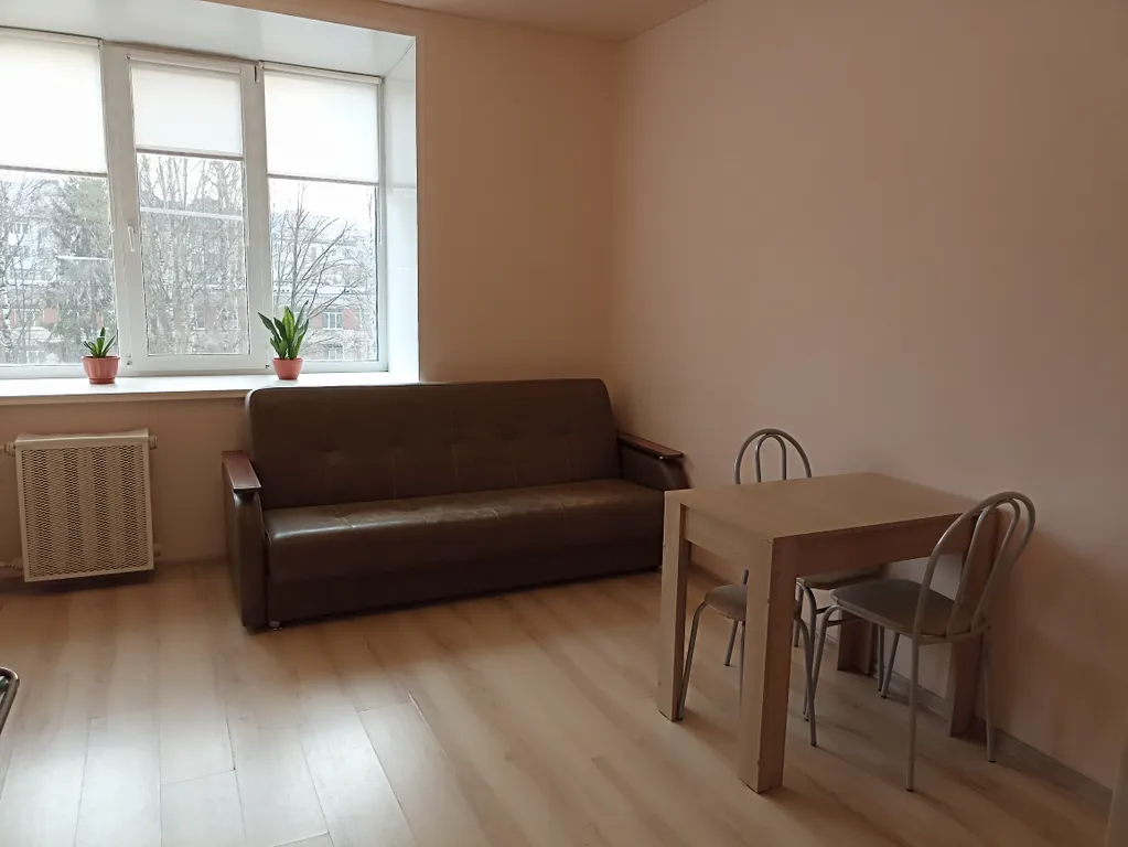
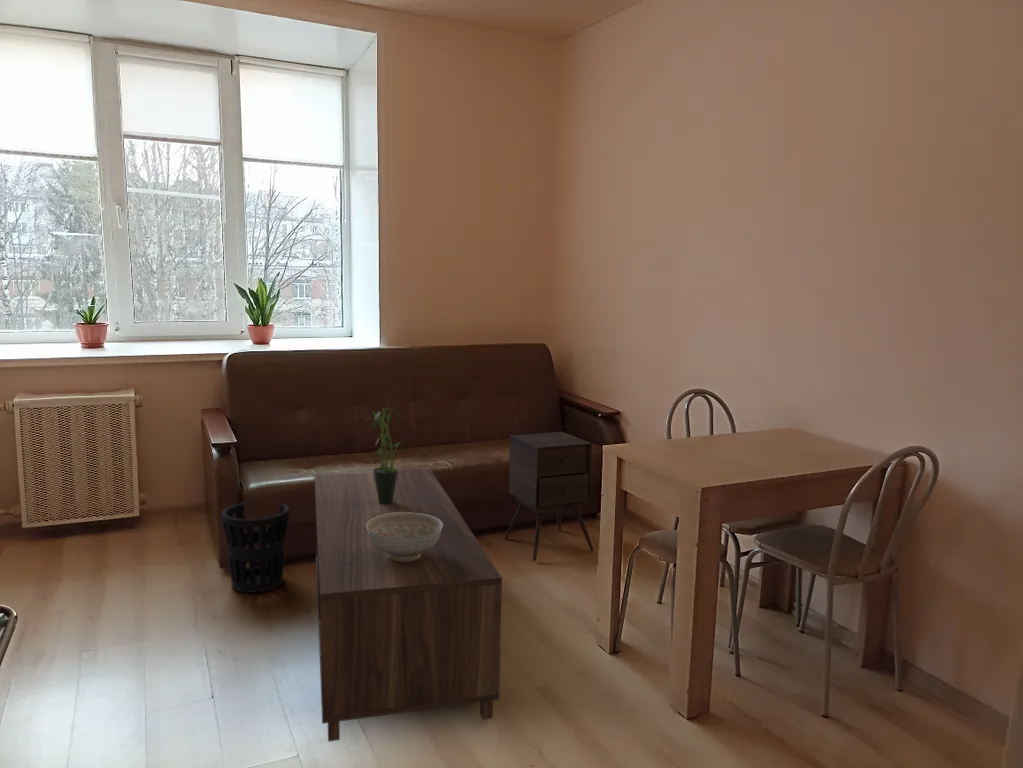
+ wastebasket [221,502,290,594]
+ side table [503,431,595,562]
+ coffee table [314,468,503,743]
+ decorative bowl [366,512,443,562]
+ potted plant [364,406,409,504]
